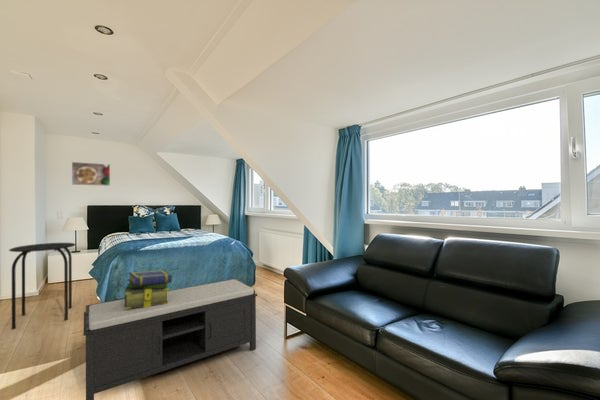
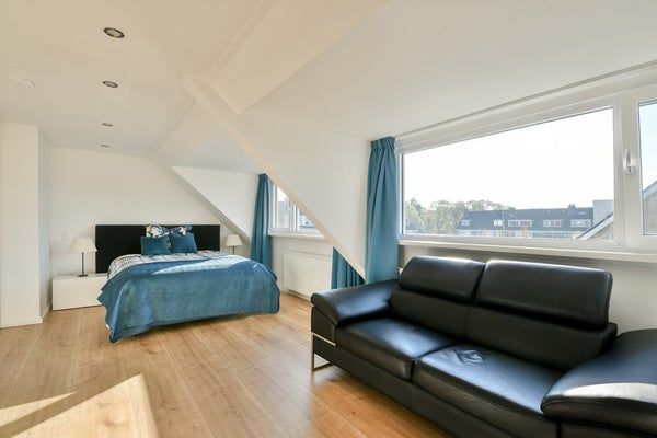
- stack of books [124,270,173,309]
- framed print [71,161,111,187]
- bench [82,278,258,400]
- stool [8,242,77,330]
